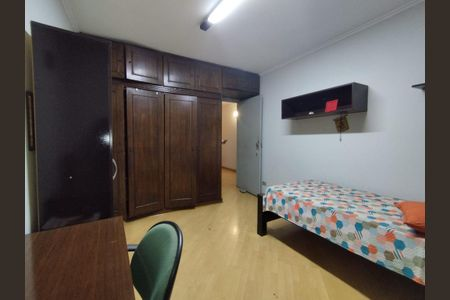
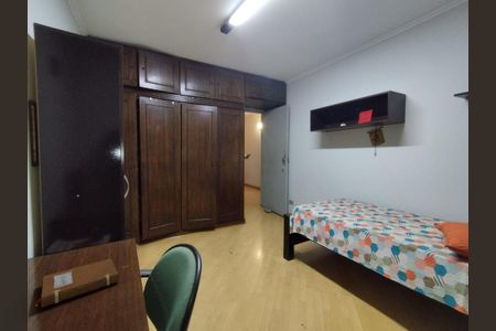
+ notebook [36,258,120,309]
